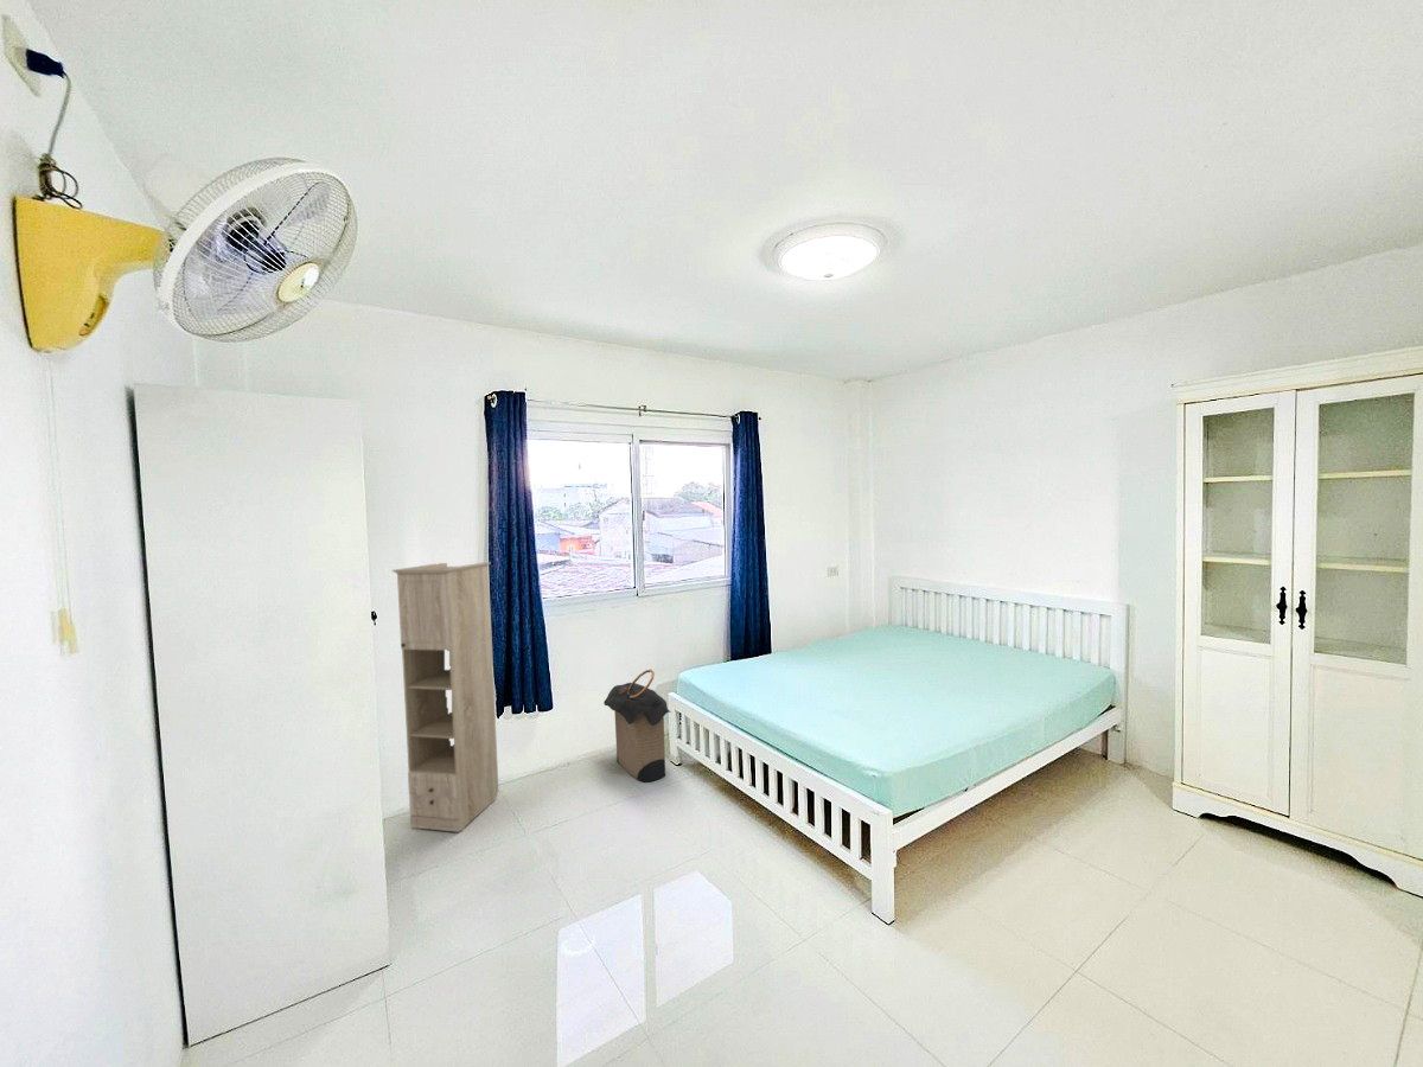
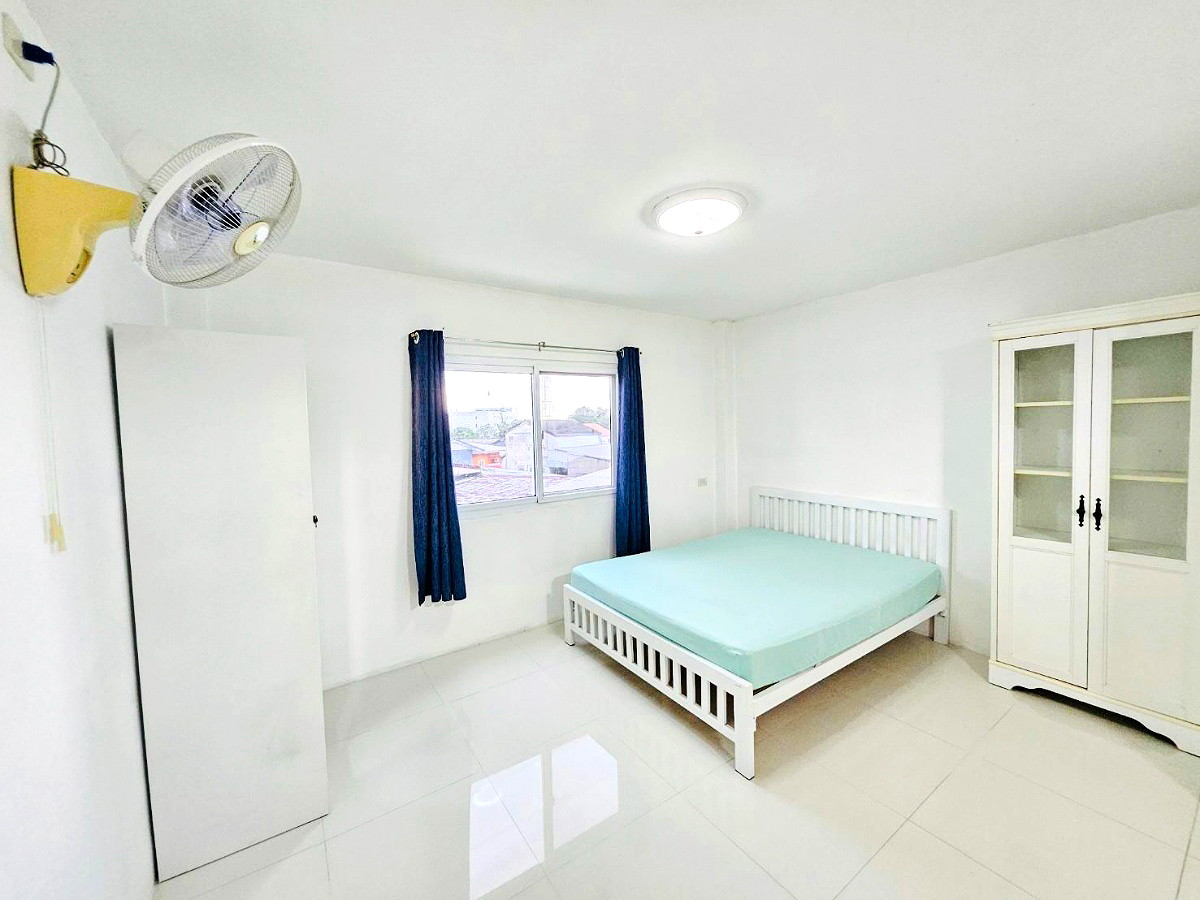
- laundry hamper [602,669,671,784]
- storage cabinet [391,561,499,833]
